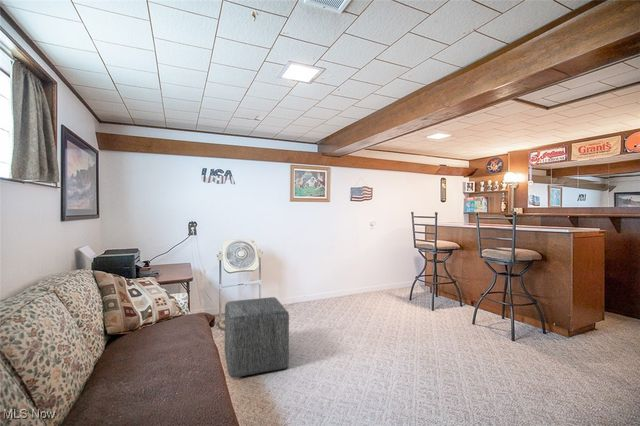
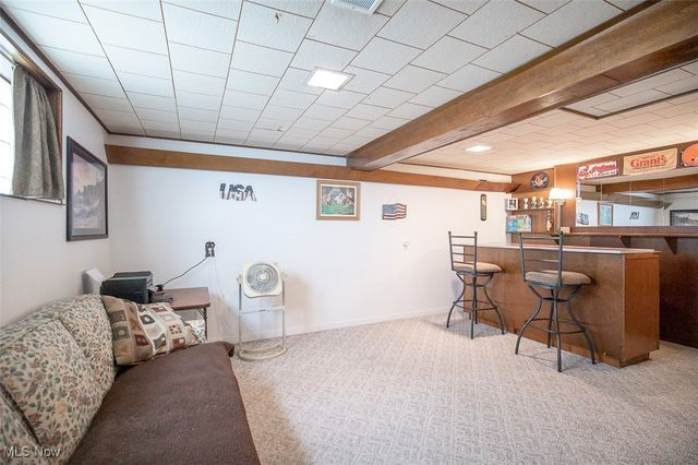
- ottoman [224,296,290,379]
